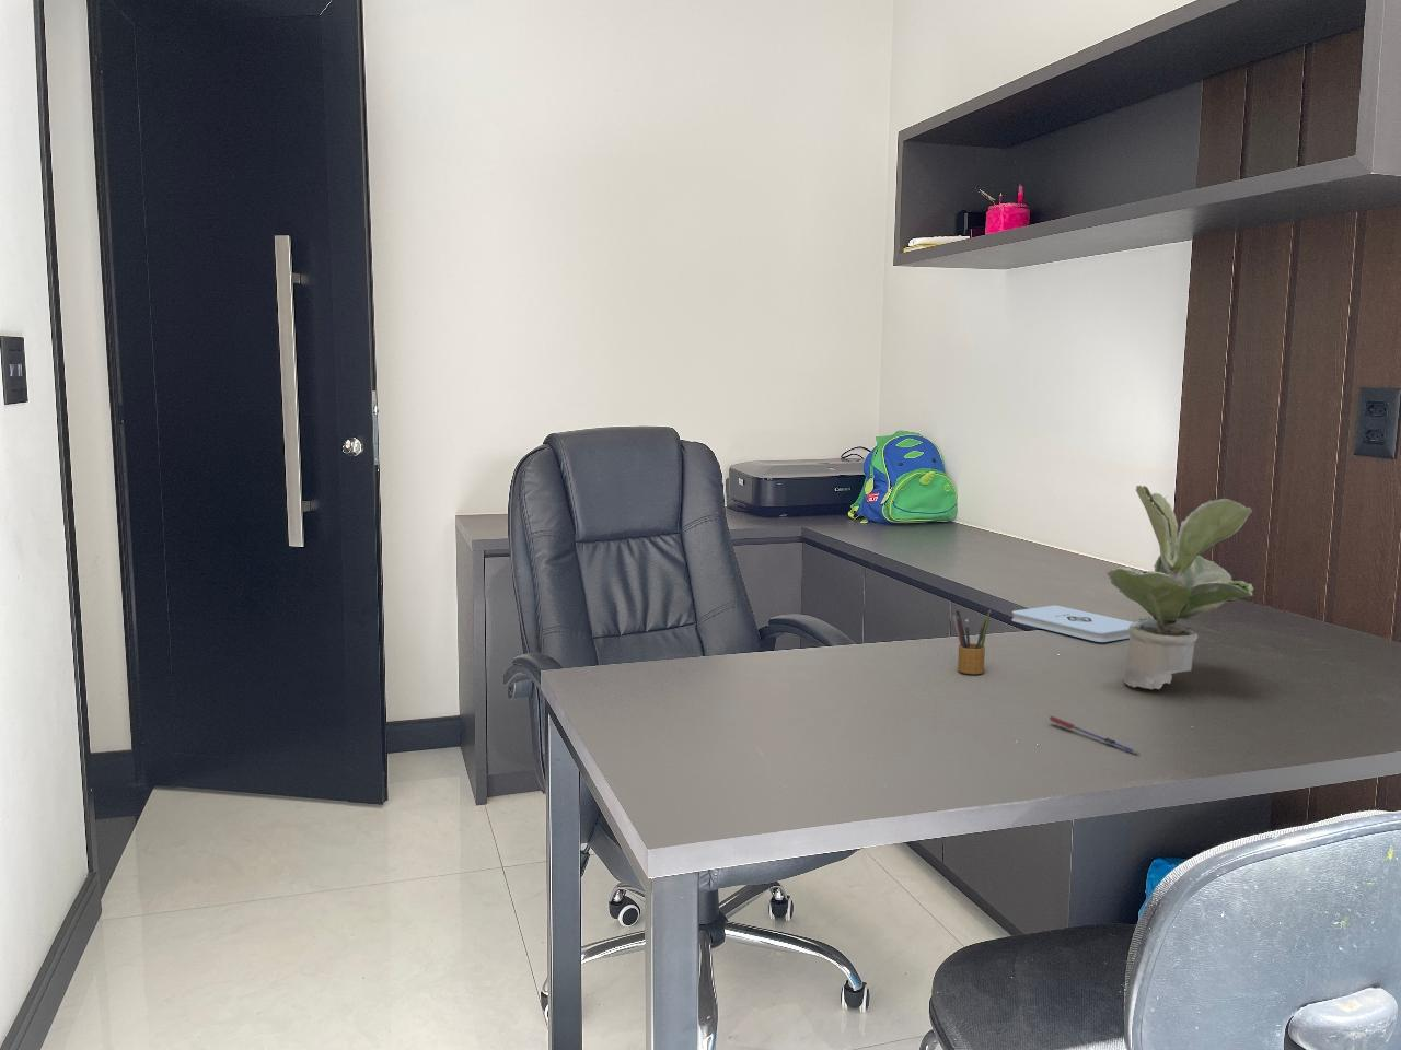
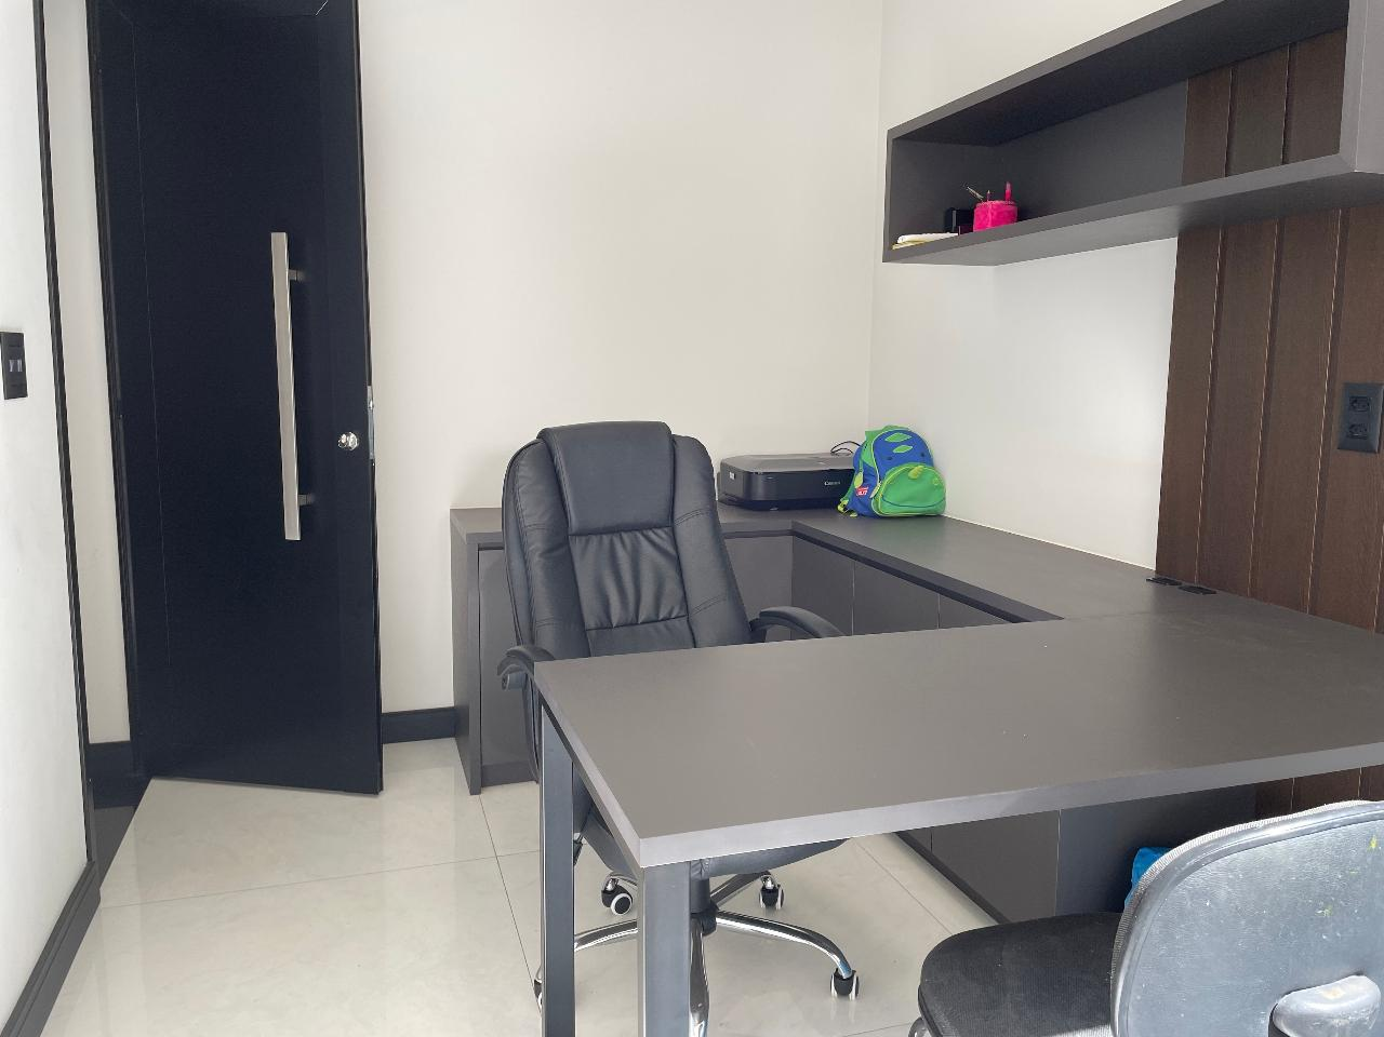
- notepad [1012,603,1134,643]
- potted plant [1105,484,1255,690]
- pencil box [950,604,992,675]
- pen [1048,716,1141,754]
